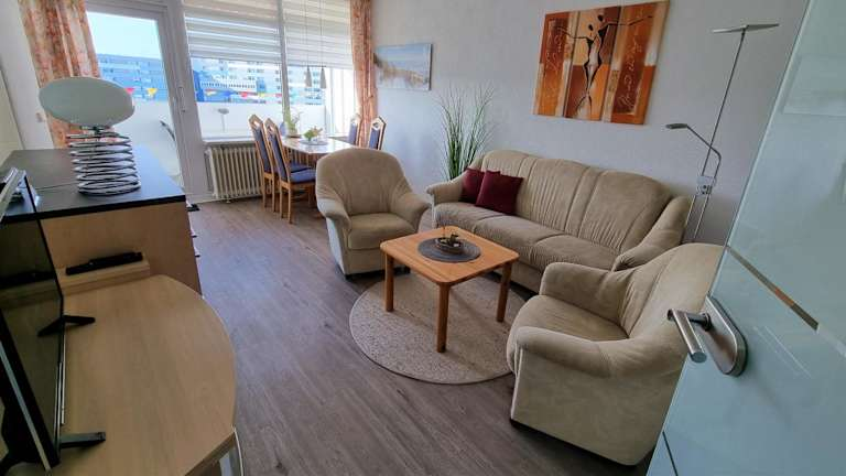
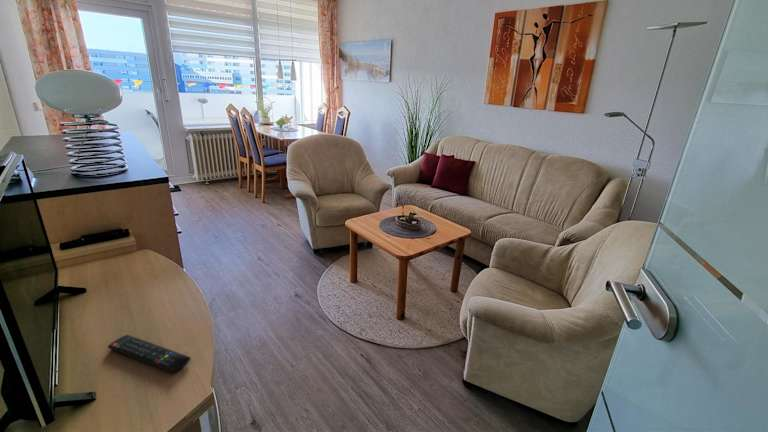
+ remote control [107,334,191,374]
